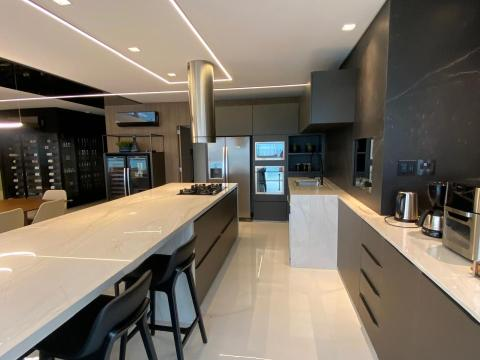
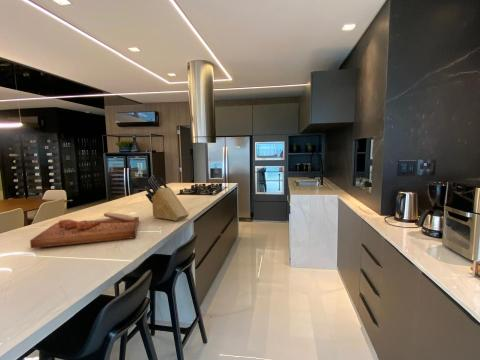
+ knife block [144,175,190,222]
+ cutting board [29,212,140,249]
